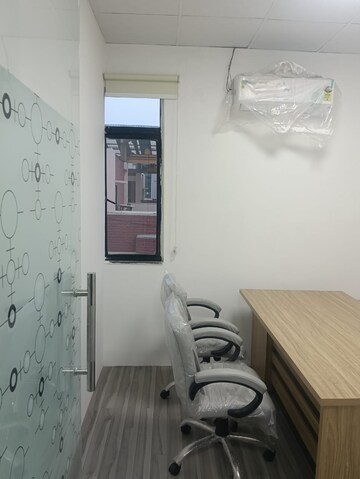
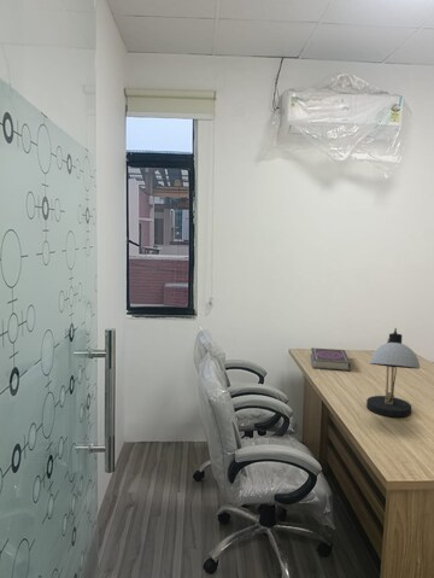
+ desk lamp [365,327,421,419]
+ book [310,346,352,372]
